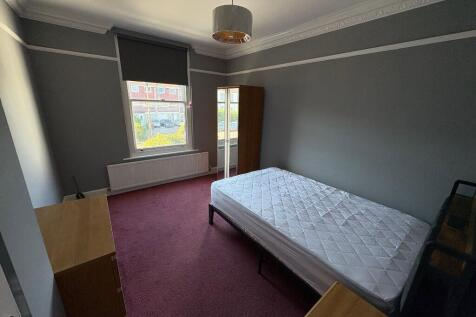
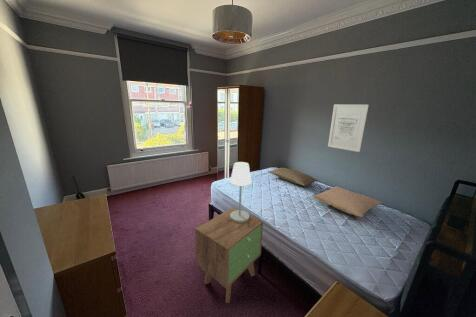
+ wall art [327,103,370,153]
+ pillow [267,167,319,187]
+ pillow [312,185,384,218]
+ nightstand [194,207,264,304]
+ table lamp [229,161,253,222]
